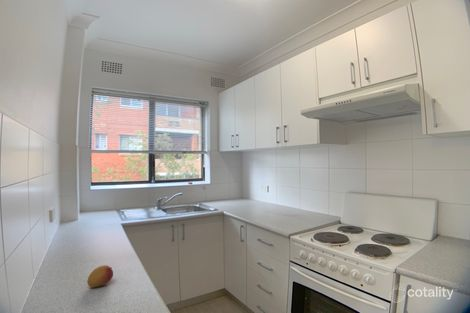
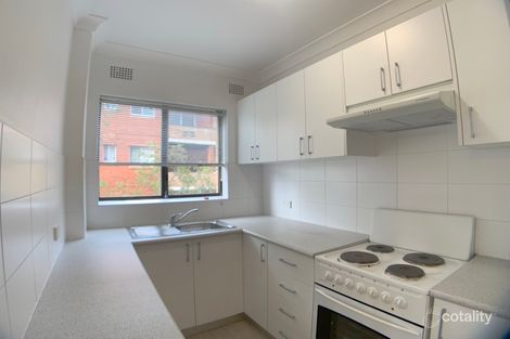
- fruit [86,264,114,288]
